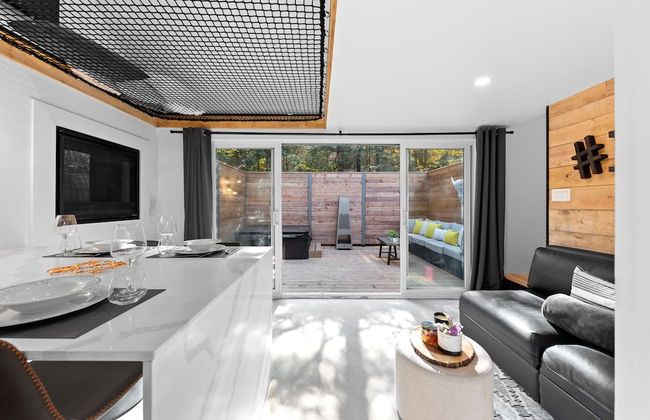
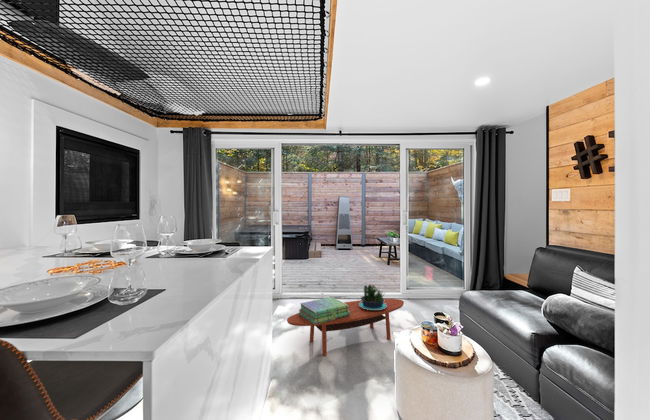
+ stack of books [298,296,350,325]
+ potted plant [359,284,387,310]
+ coffee table [286,298,405,357]
